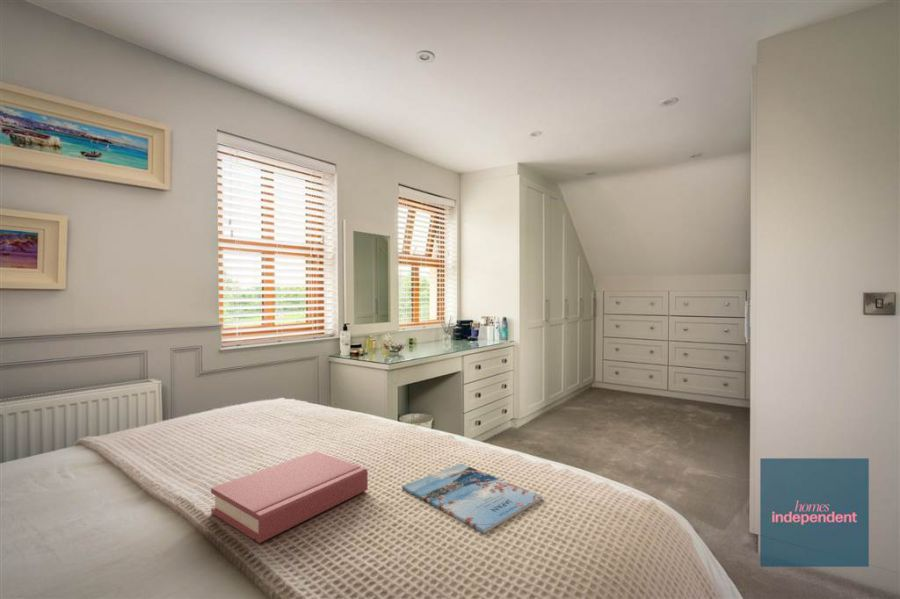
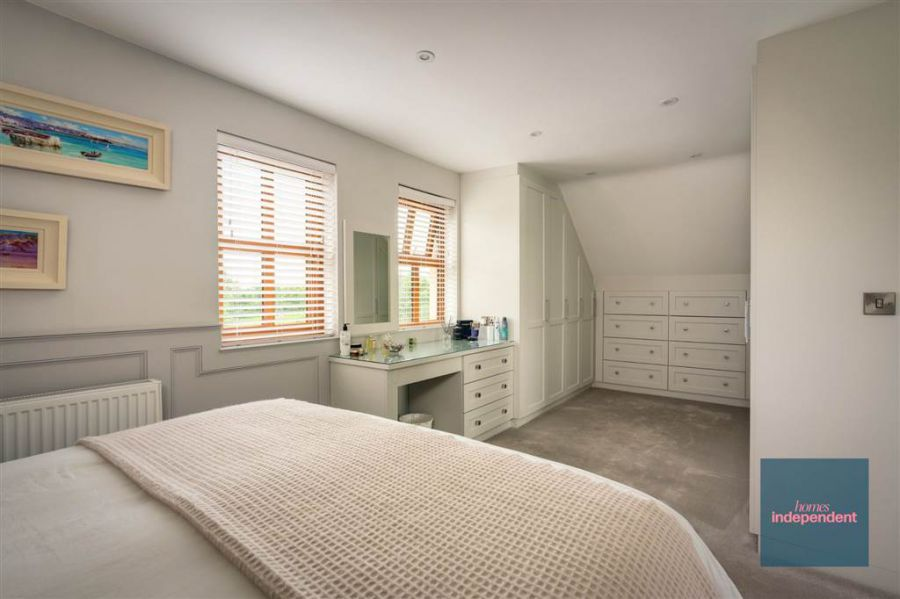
- hardback book [210,450,369,544]
- magazine [401,463,543,534]
